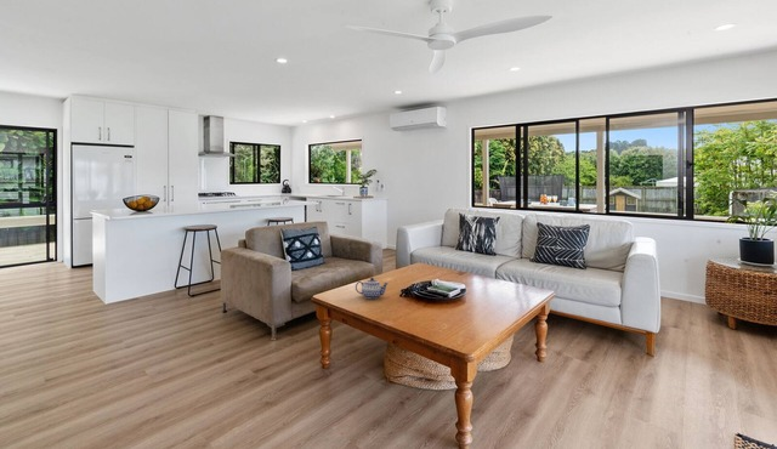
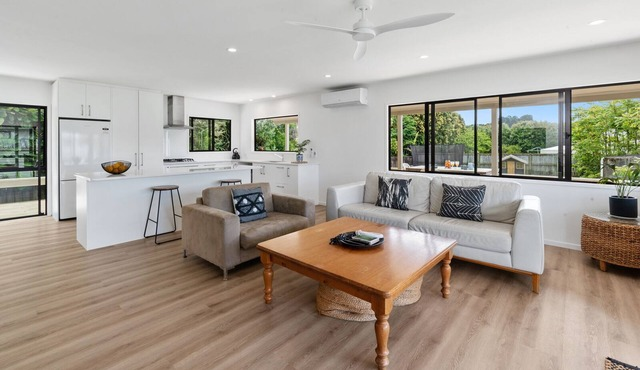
- teapot [355,277,390,300]
